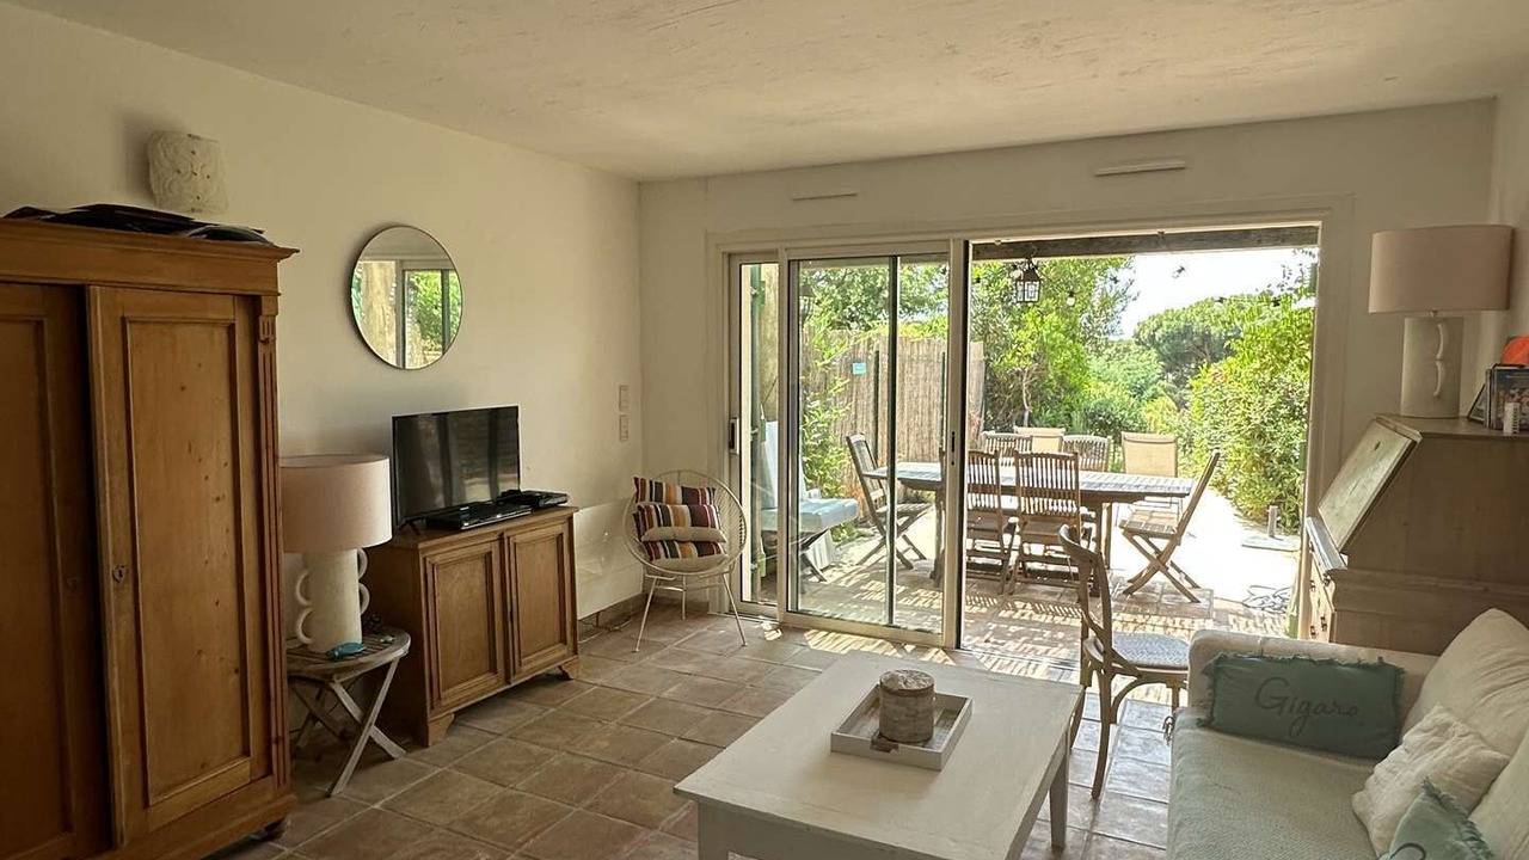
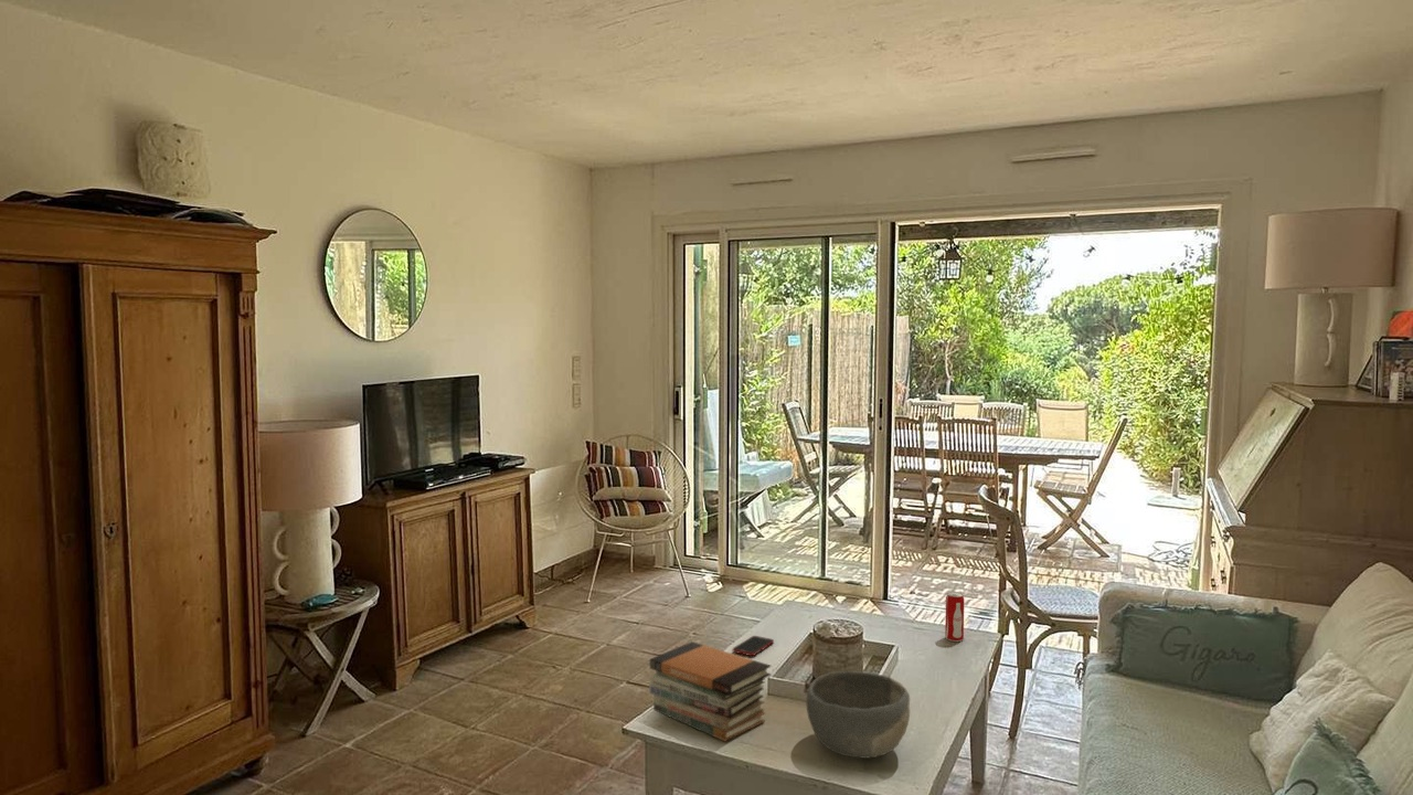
+ bowl [806,670,911,760]
+ beverage can [944,591,965,643]
+ book stack [648,640,772,743]
+ cell phone [732,635,775,657]
